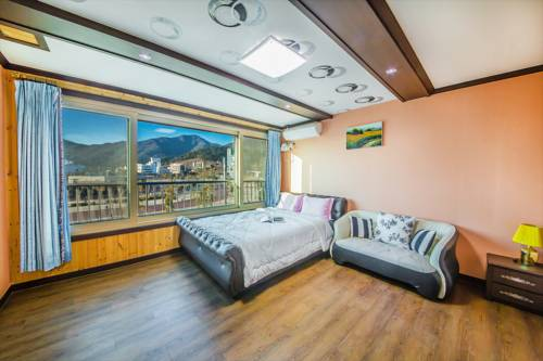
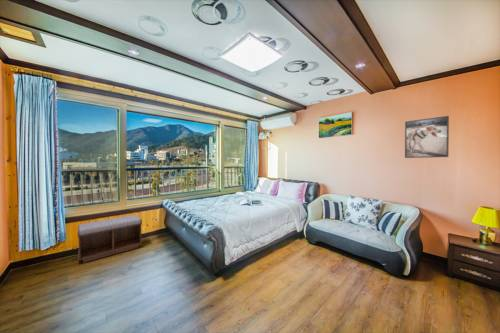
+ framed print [404,115,450,159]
+ bench [77,214,143,264]
